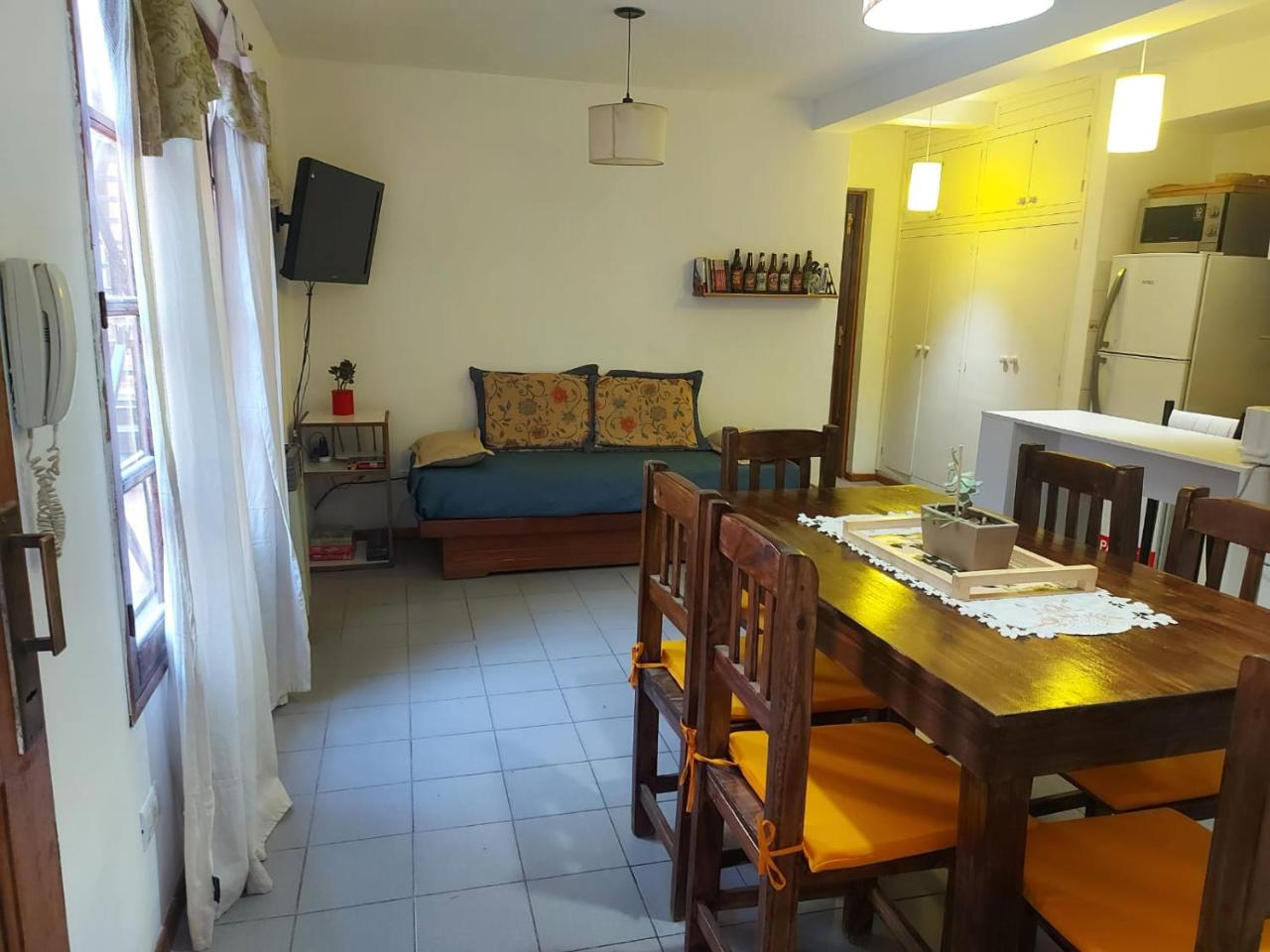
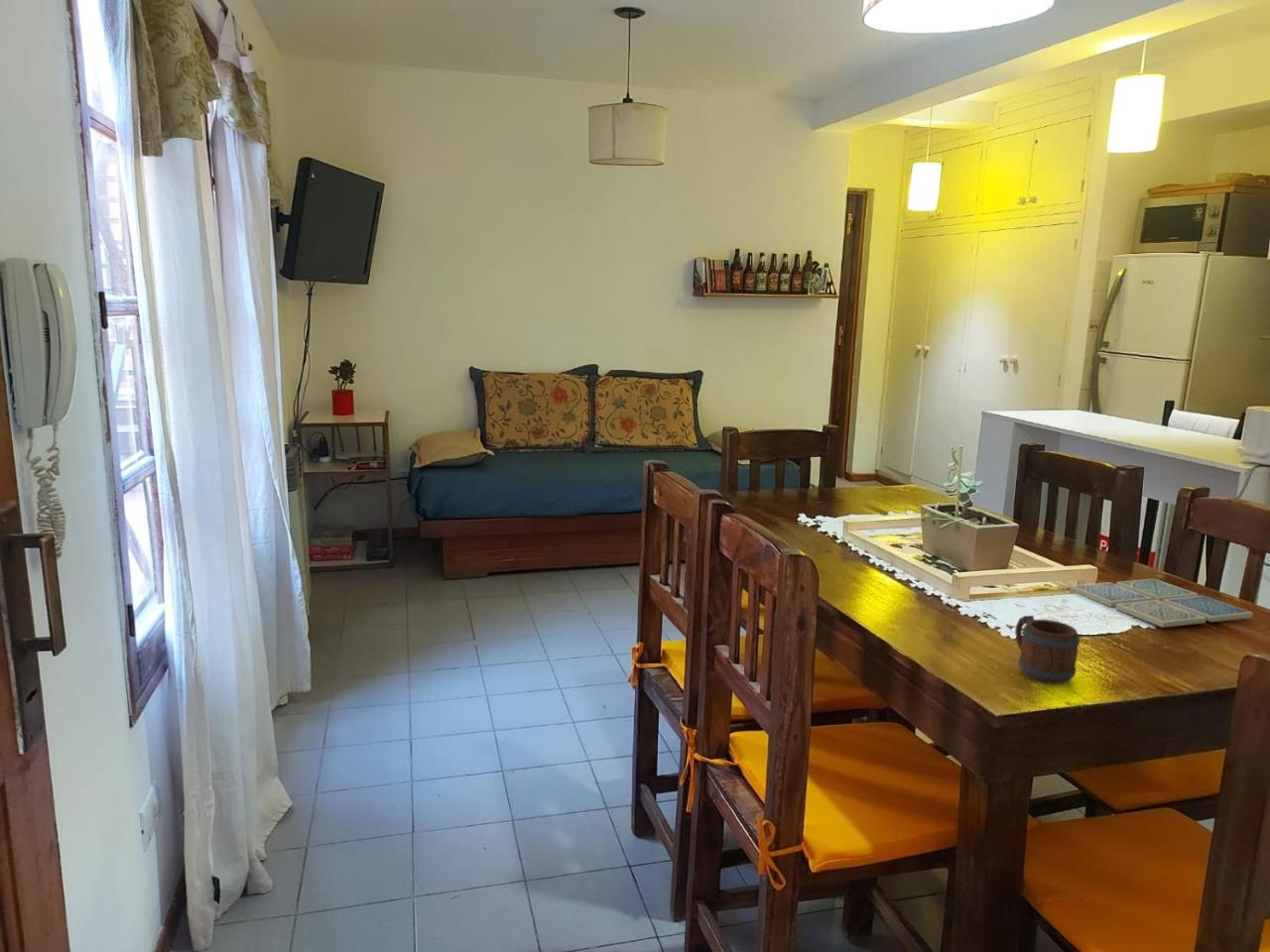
+ drink coaster [1069,578,1254,629]
+ mug [1014,615,1080,684]
